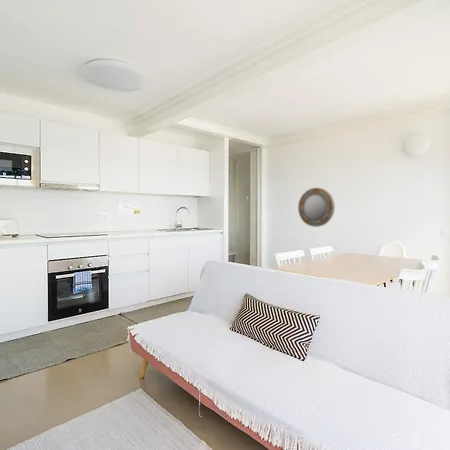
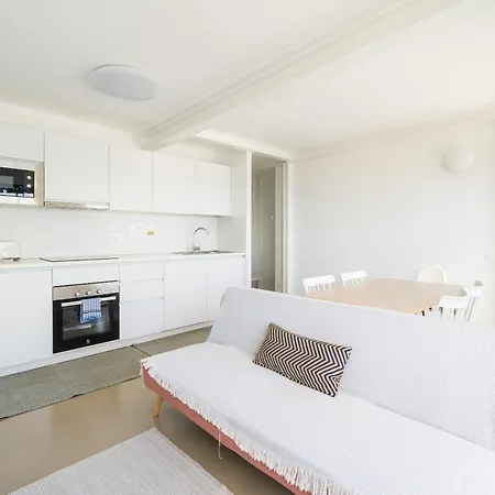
- home mirror [297,187,336,228]
